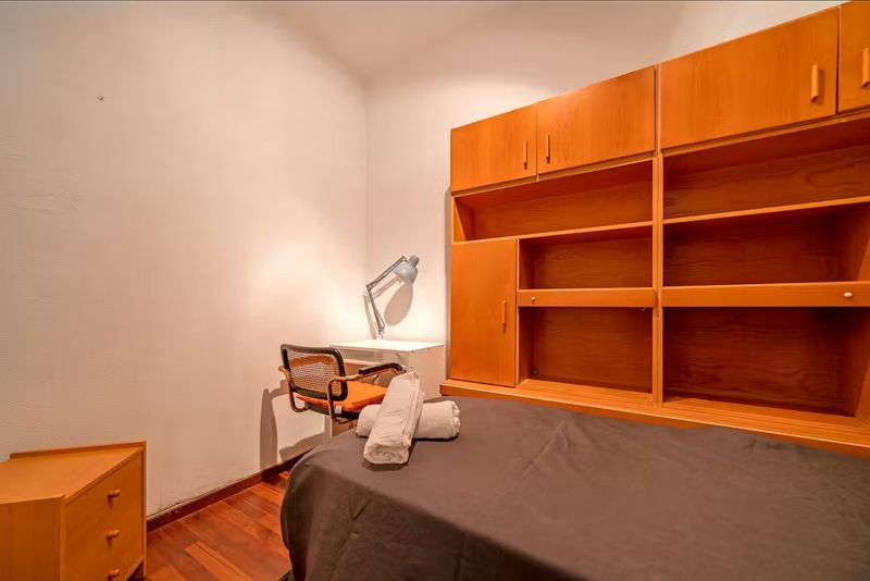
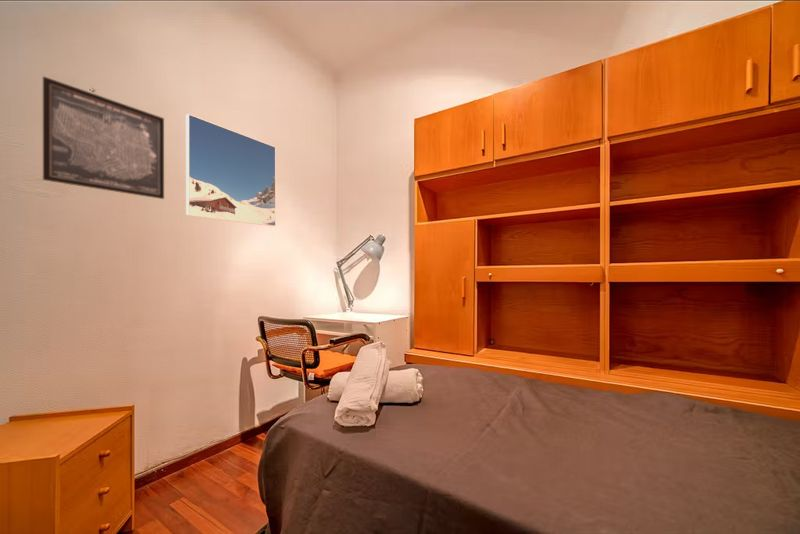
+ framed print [185,113,277,227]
+ wall art [42,75,165,200]
